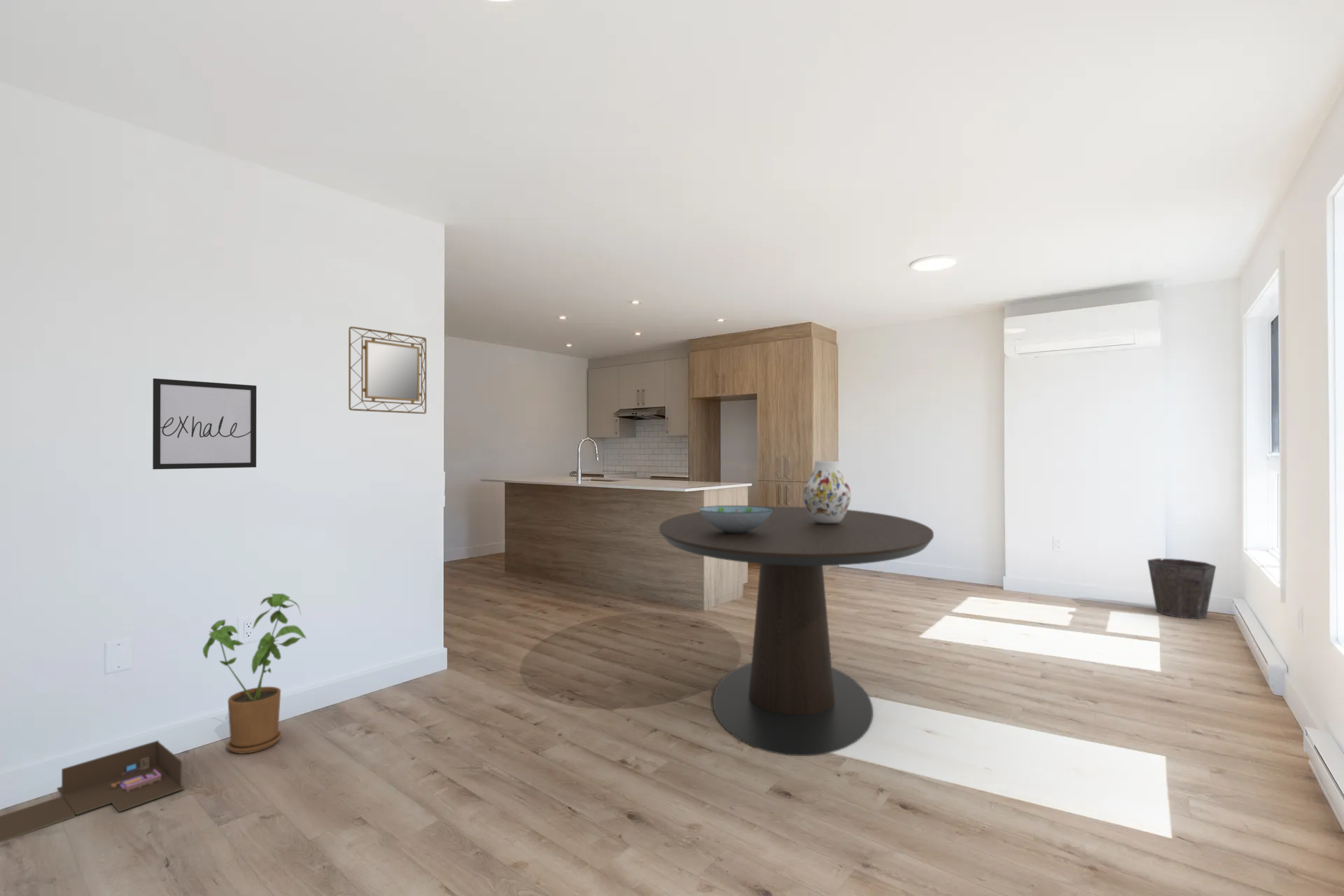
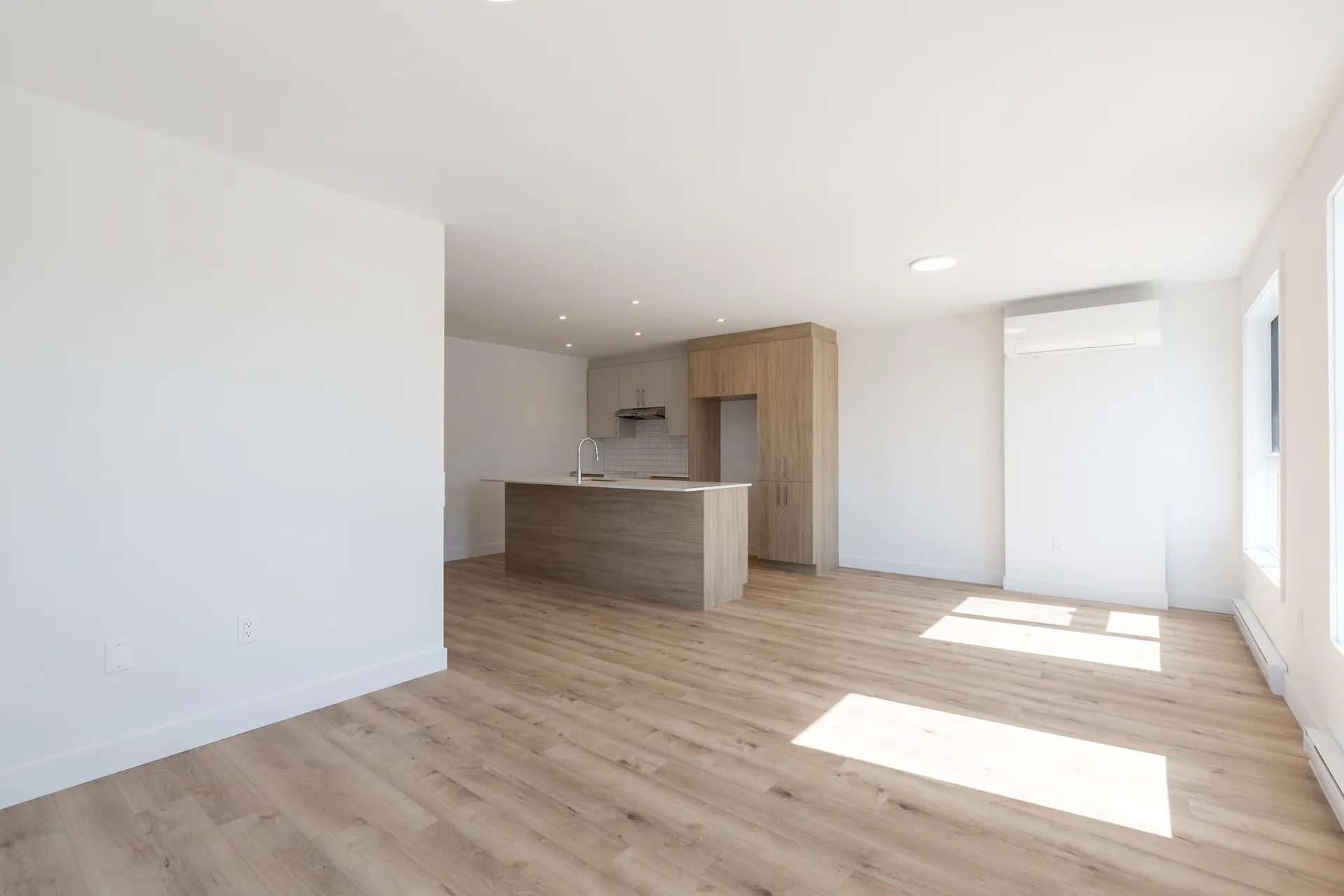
- waste bin [1147,558,1217,619]
- home mirror [348,325,427,414]
- wall art [152,378,257,470]
- vase [803,460,851,524]
- cardboard box [0,740,186,843]
- decorative bowl [698,505,773,533]
- dining table [659,506,935,757]
- house plant [202,593,307,755]
